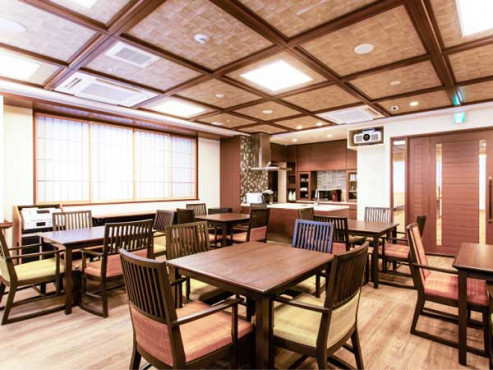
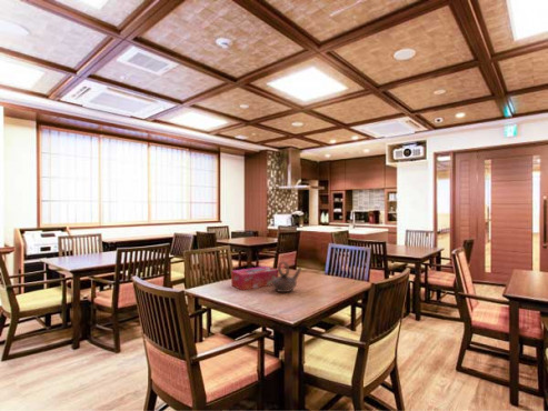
+ tissue box [230,265,279,291]
+ teapot [271,260,302,293]
